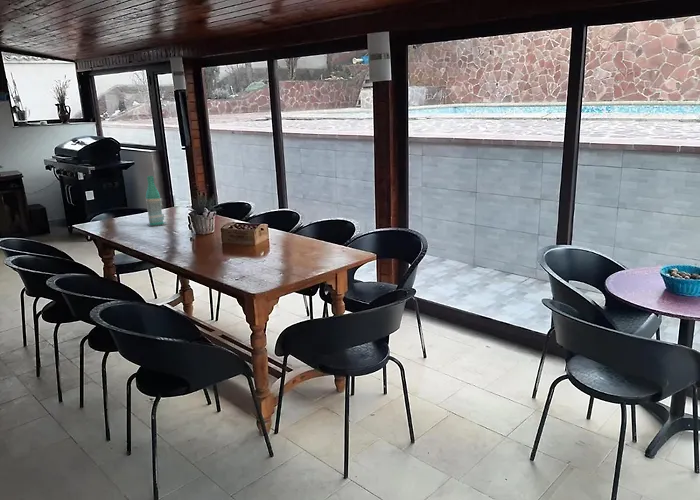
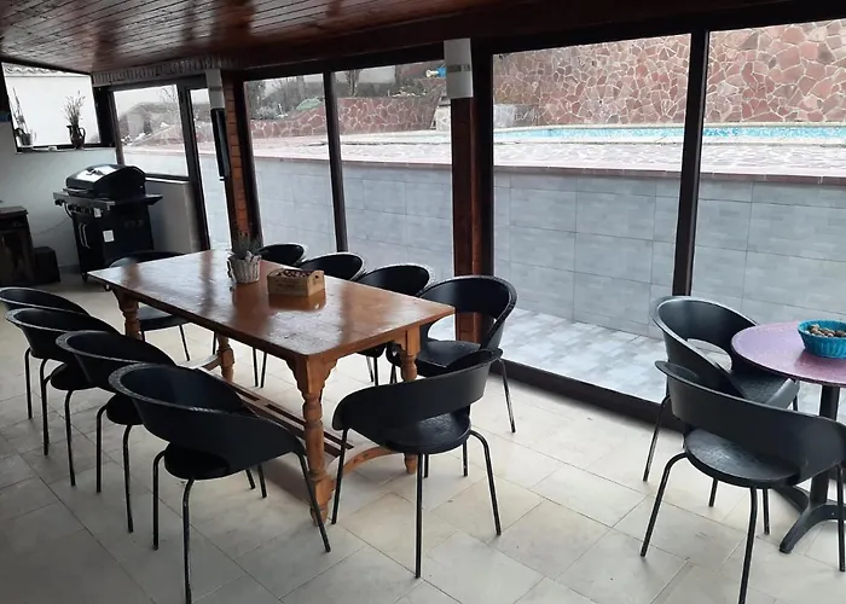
- bottle [145,175,168,228]
